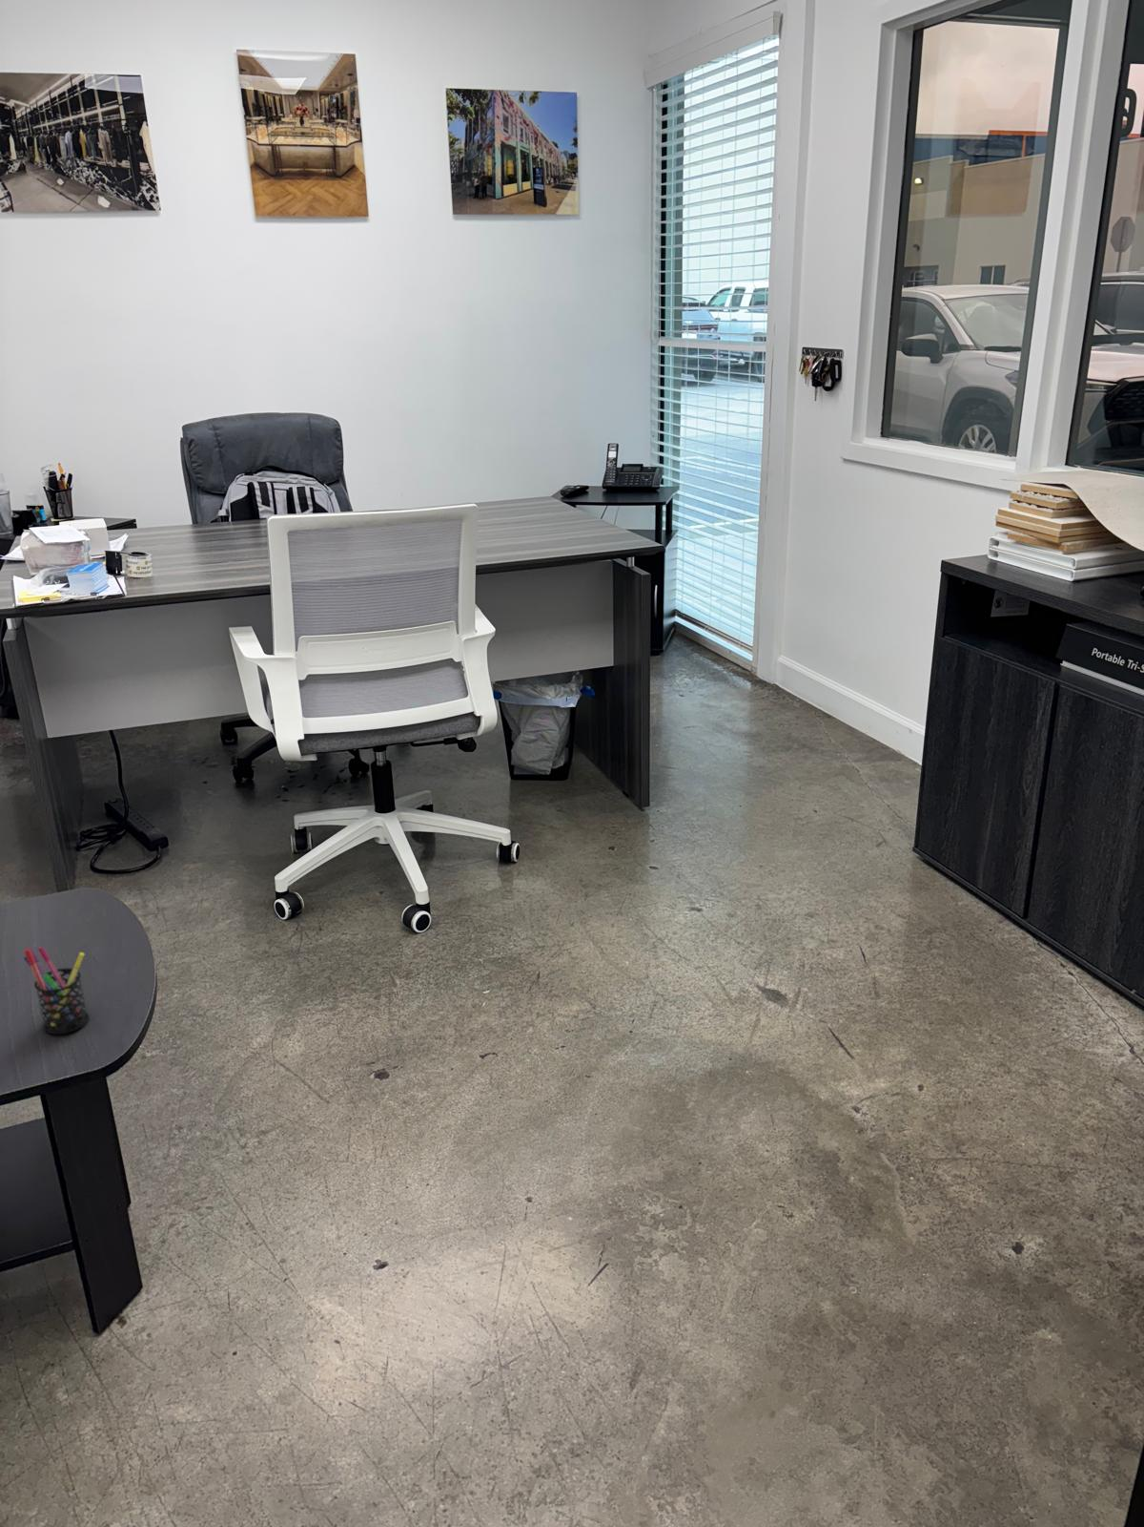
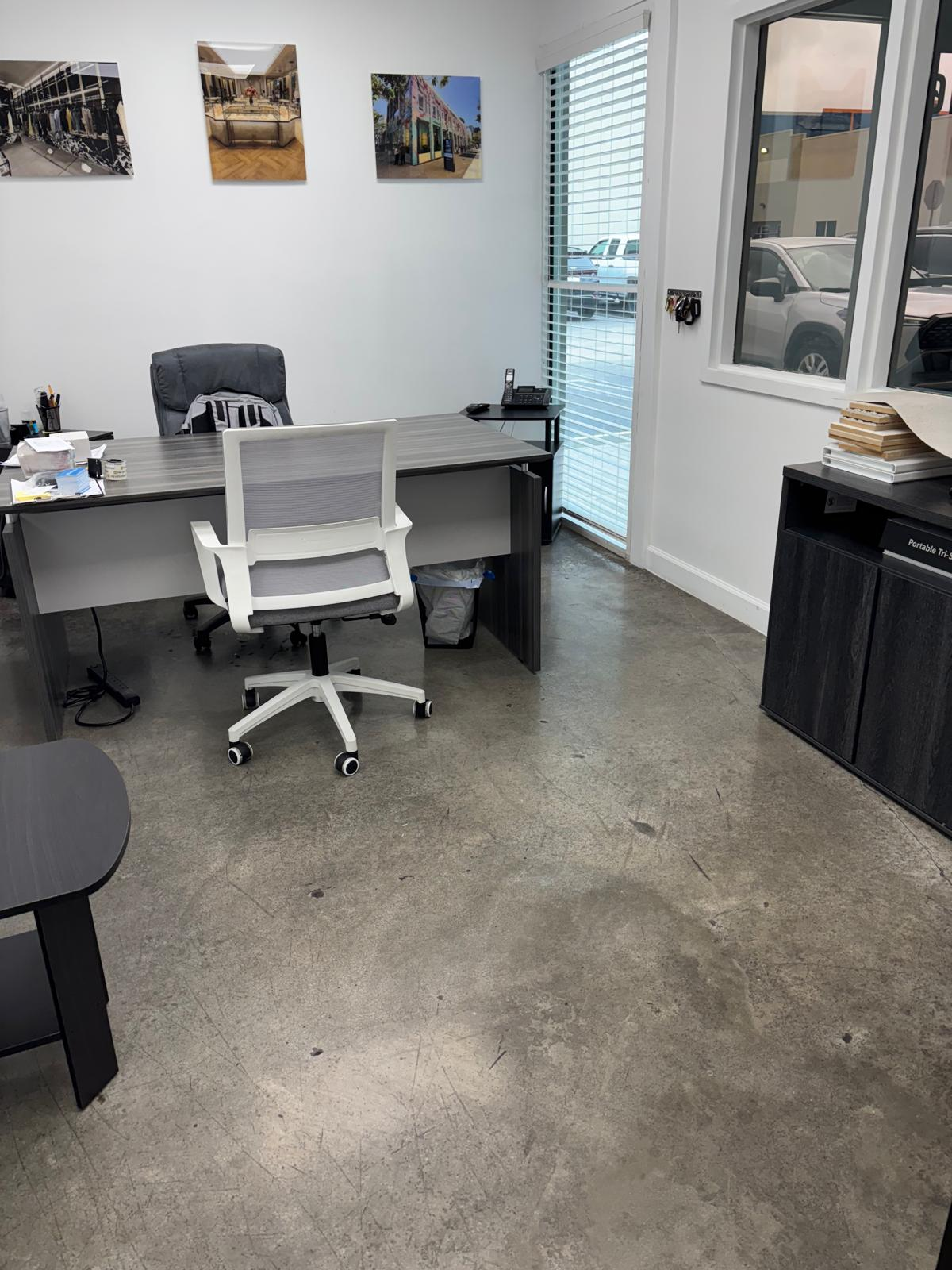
- pen holder [23,946,90,1035]
